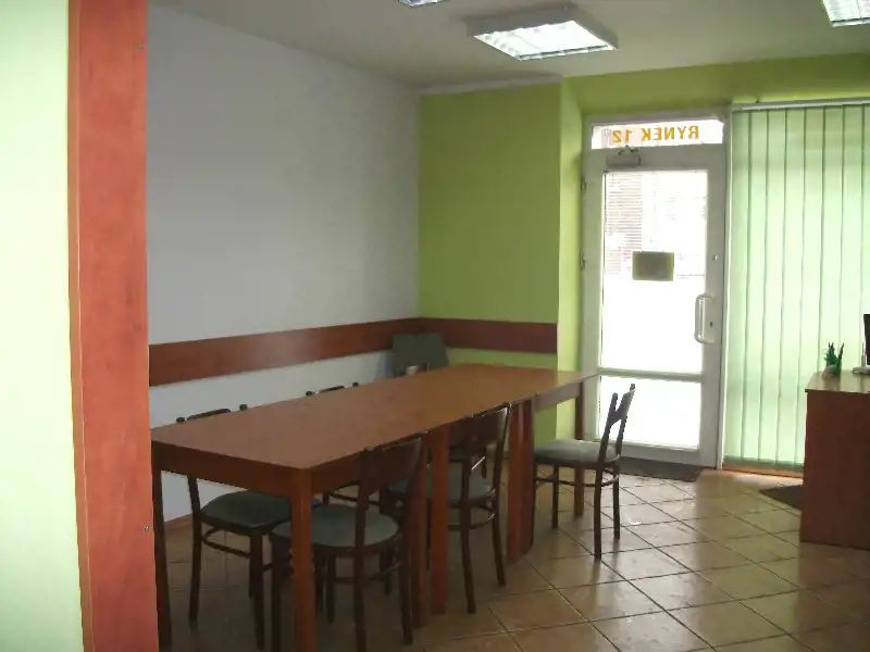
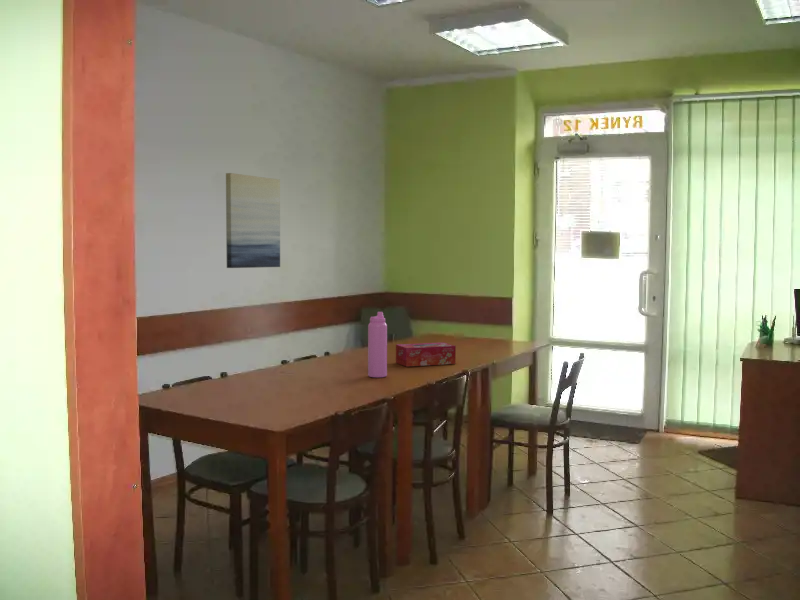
+ wall art [225,172,281,269]
+ tissue box [395,342,457,367]
+ water bottle [367,311,388,379]
